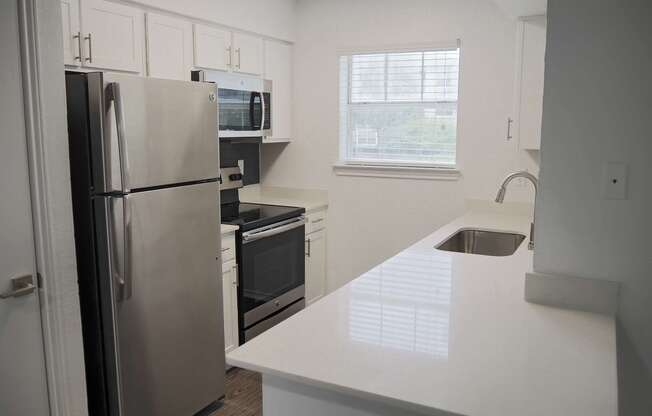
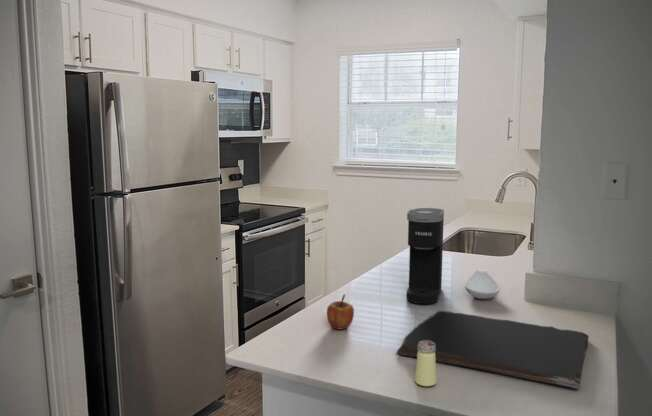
+ cutting board [395,310,590,390]
+ coffee maker [406,207,445,305]
+ apple [326,293,355,331]
+ saltshaker [414,341,437,388]
+ spoon rest [464,268,501,300]
